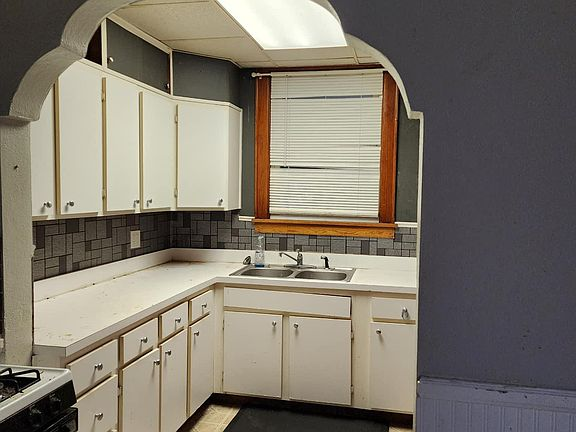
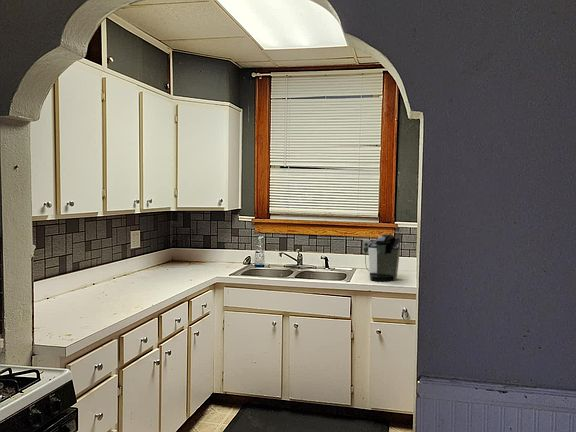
+ coffee maker [362,233,401,283]
